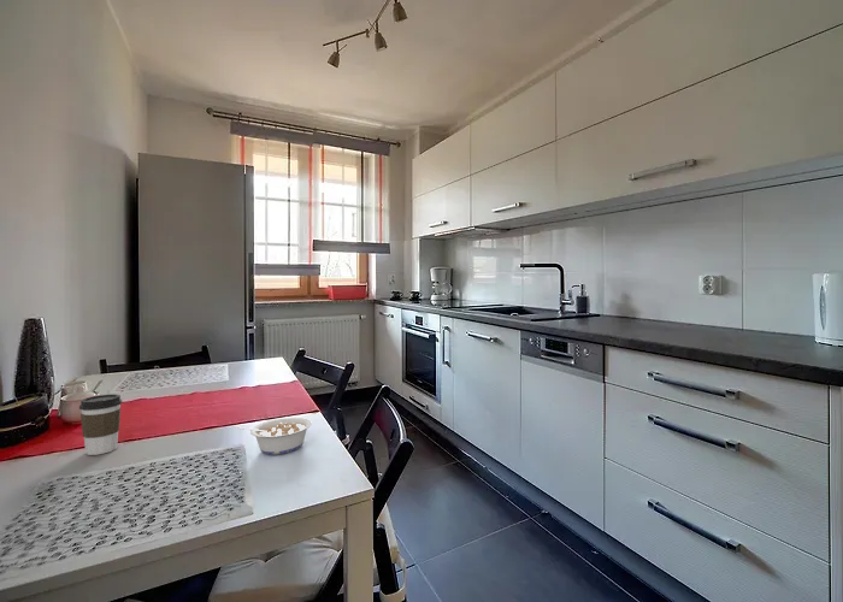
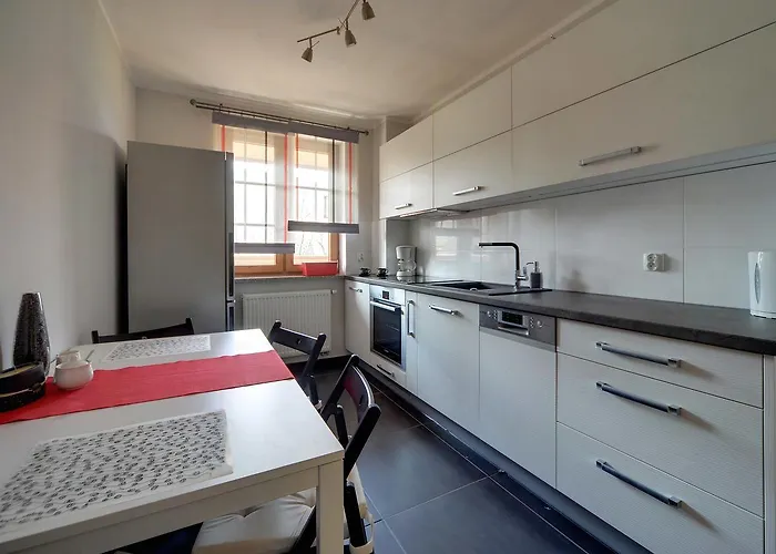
- legume [236,417,313,455]
- coffee cup [78,394,123,456]
